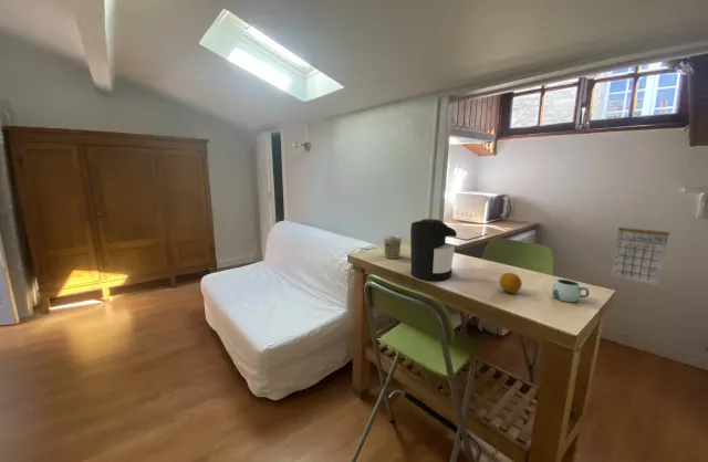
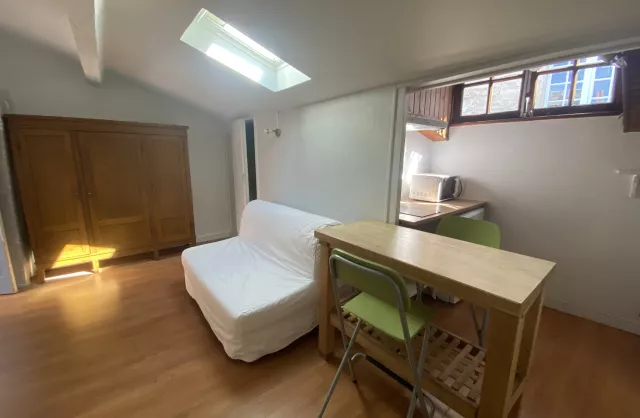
- calendar [611,216,670,286]
- coffee maker [409,218,458,282]
- jar [383,234,403,260]
- mug [551,279,590,303]
- fruit [498,272,523,294]
